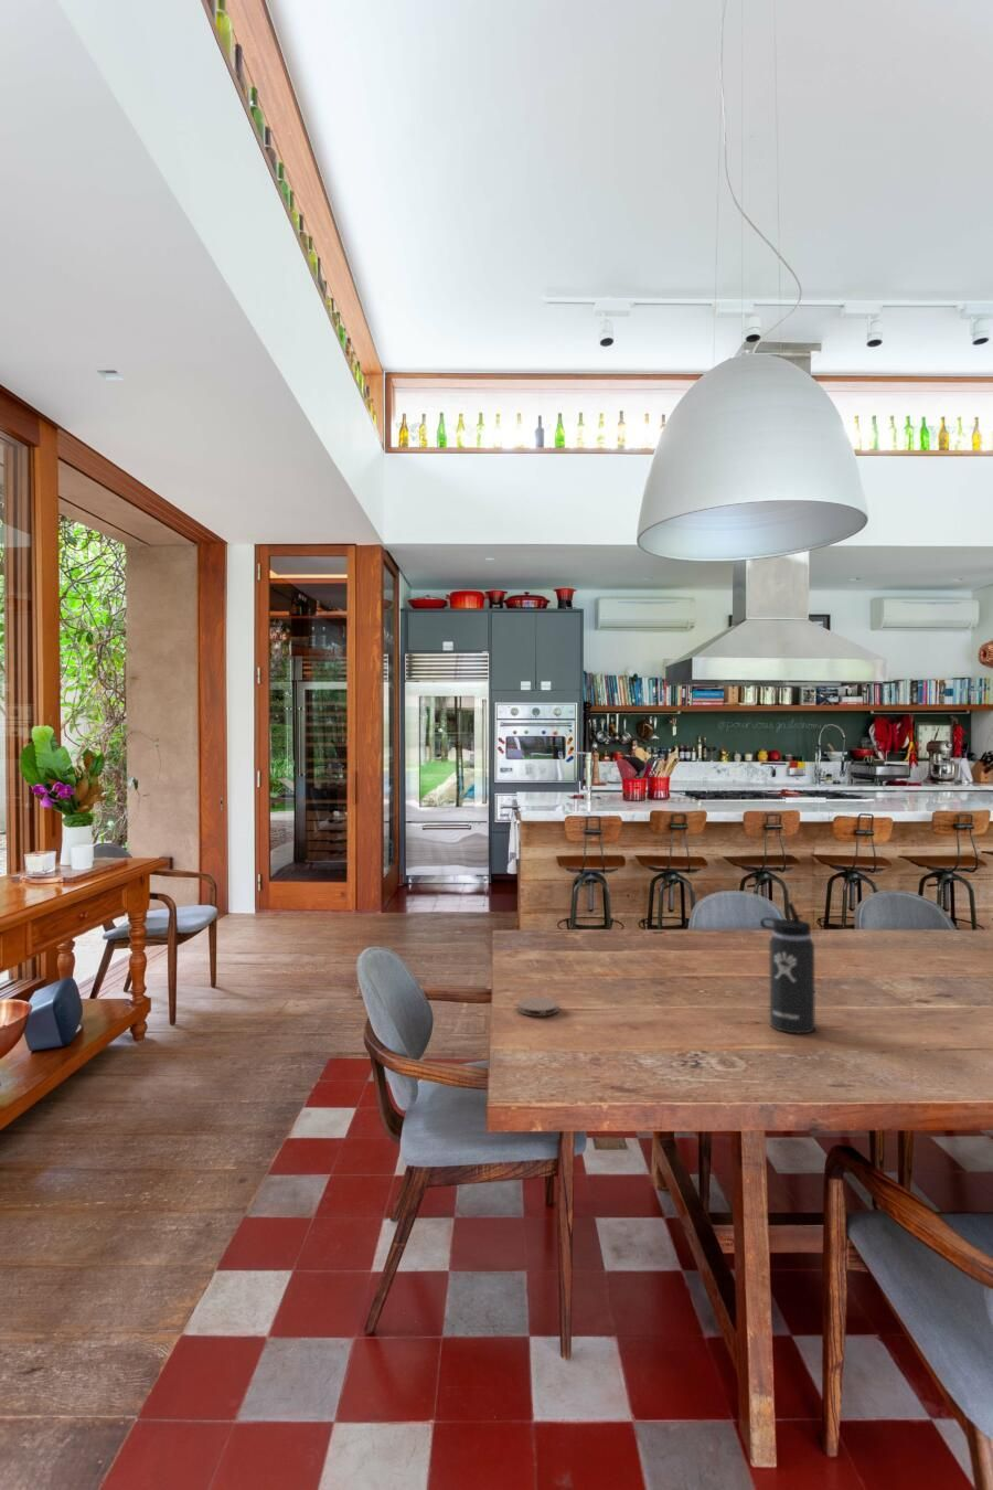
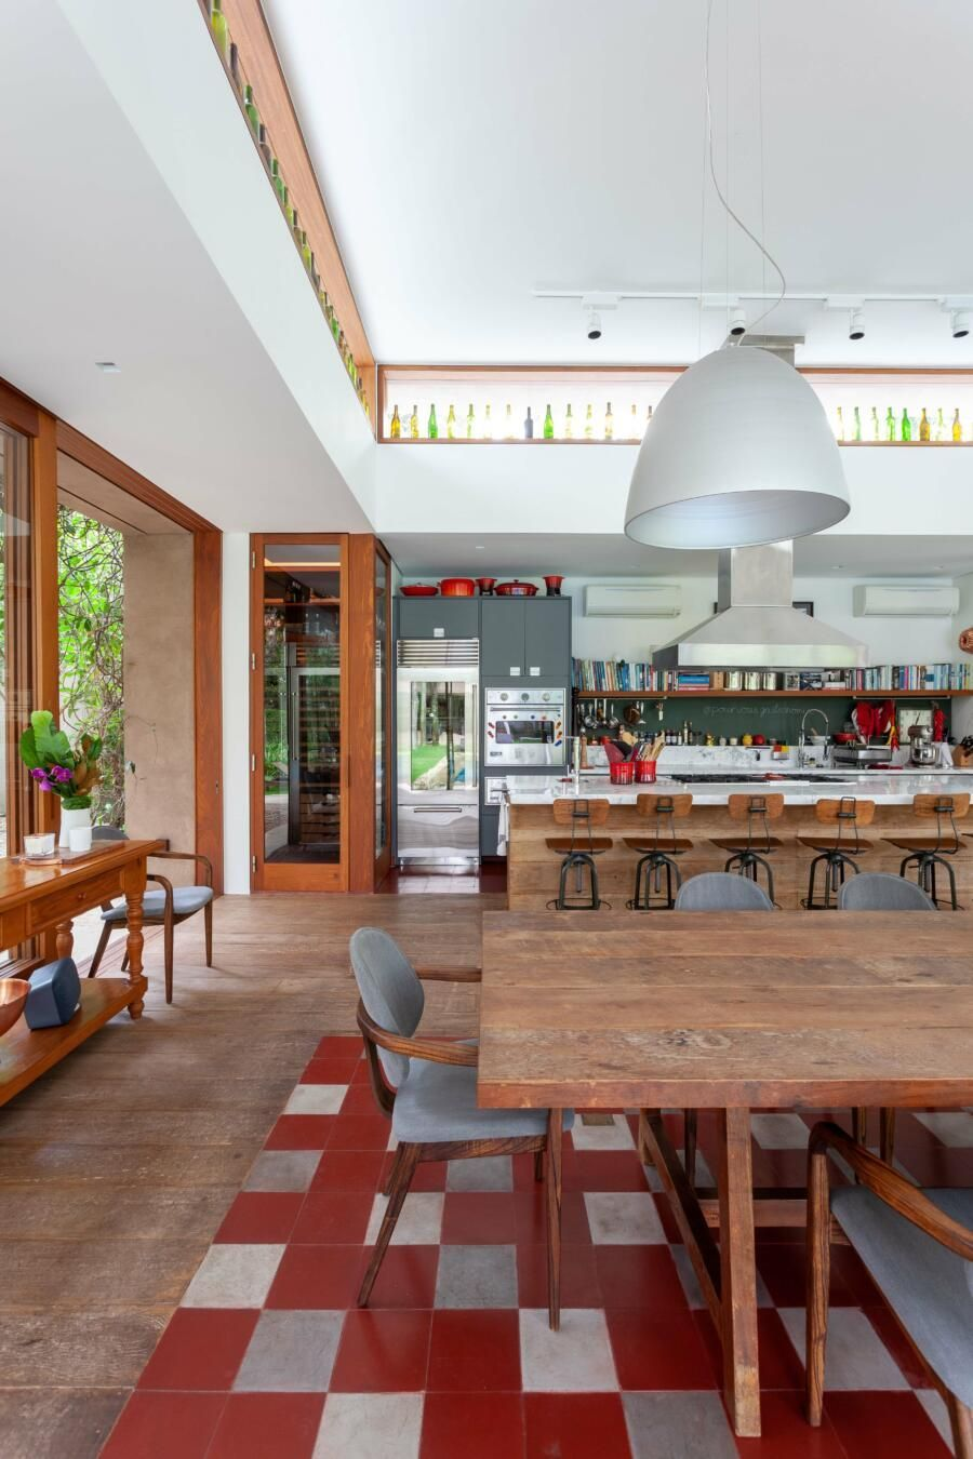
- thermos bottle [759,901,817,1035]
- coaster [516,996,560,1018]
